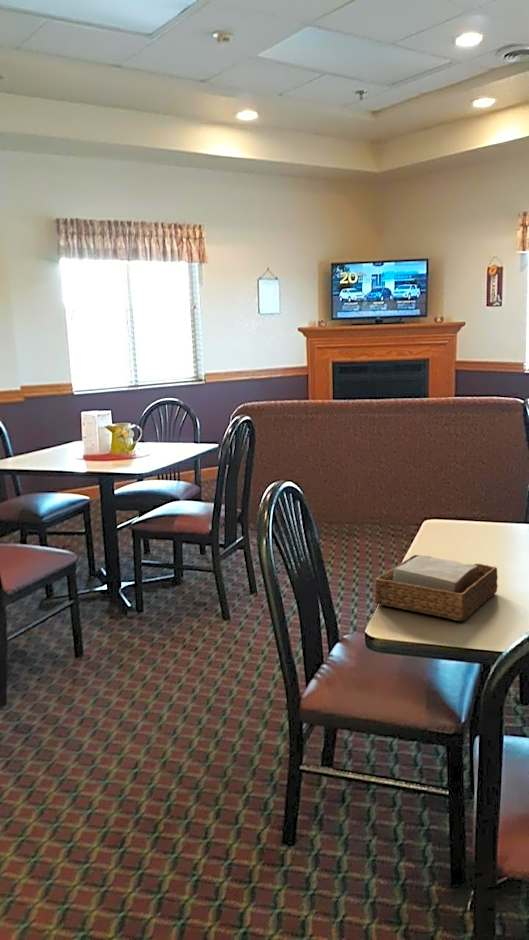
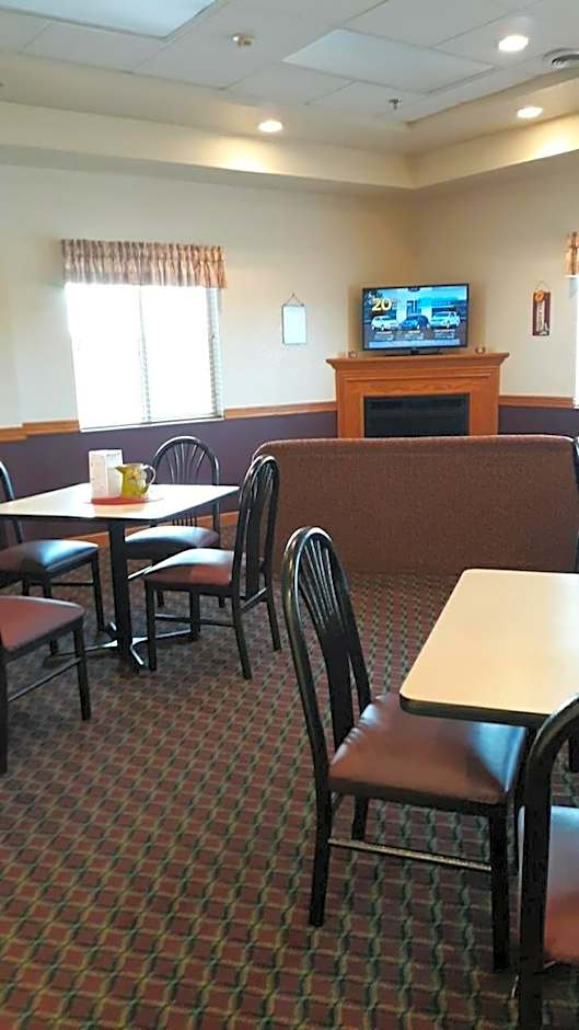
- napkin holder [374,554,499,622]
